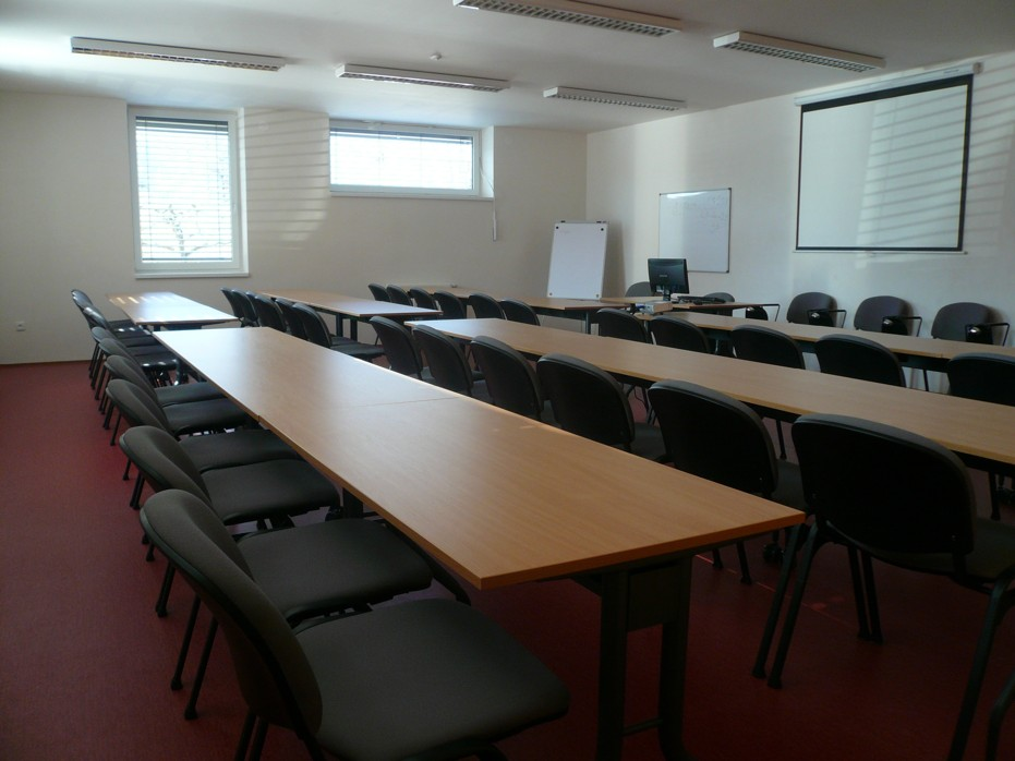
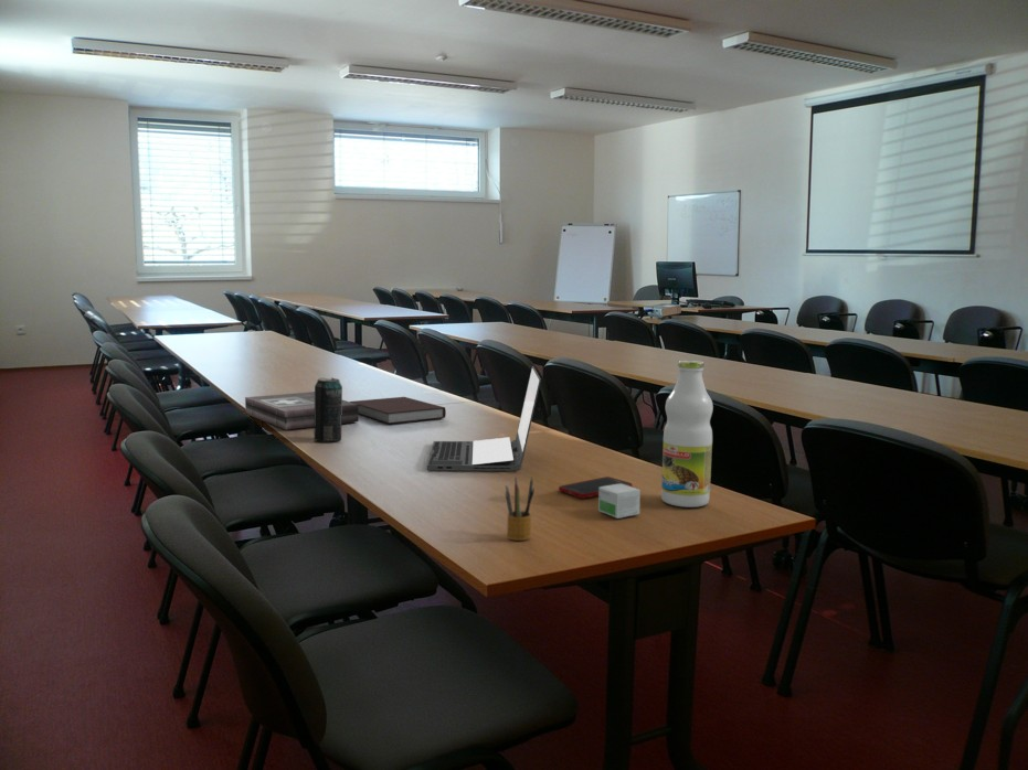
+ first aid kit [244,391,360,430]
+ bottle [660,360,714,509]
+ pencil box [505,475,536,542]
+ laptop [426,365,542,471]
+ cell phone [558,475,633,500]
+ small box [597,483,642,520]
+ beverage can [312,376,343,442]
+ notebook [349,396,447,425]
